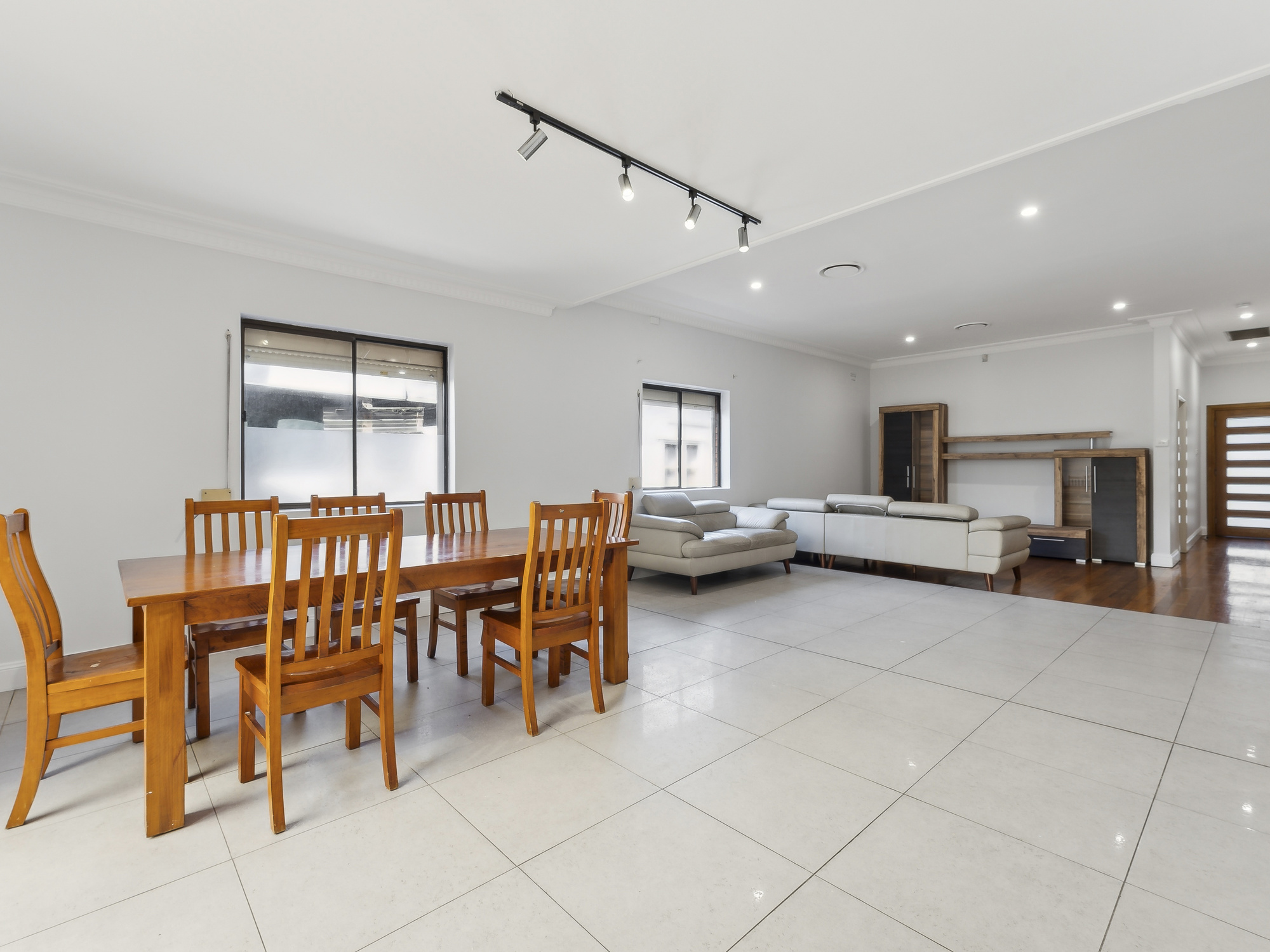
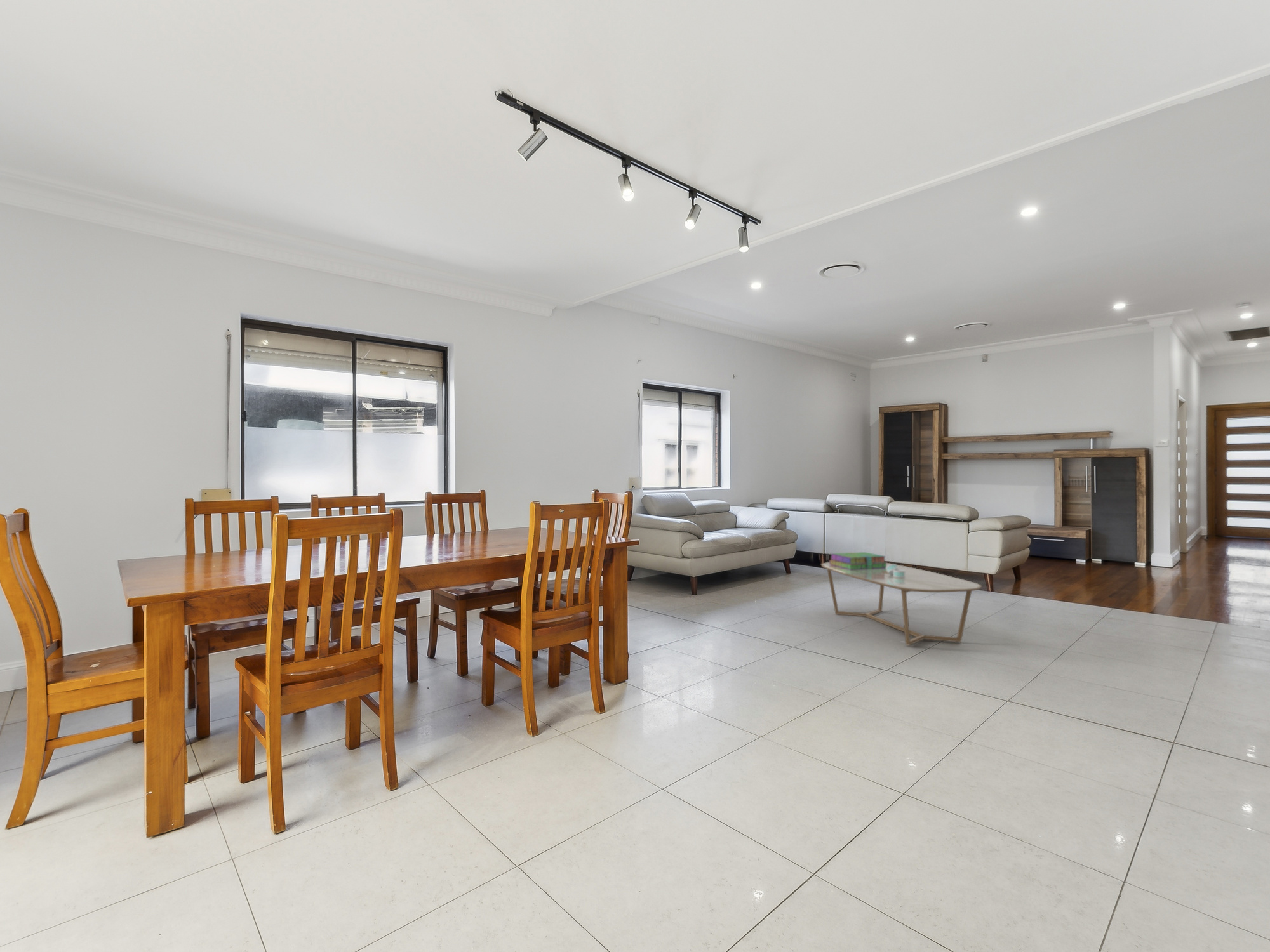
+ coffee table [820,562,982,646]
+ napkin ring [886,563,905,578]
+ stack of books [829,552,888,569]
